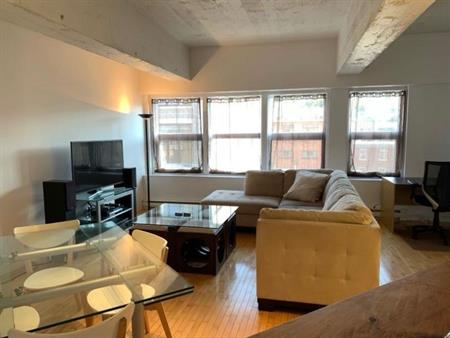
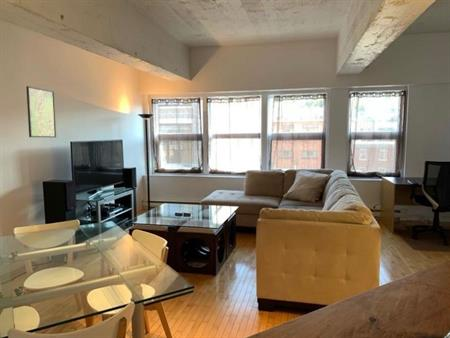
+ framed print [25,85,57,138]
